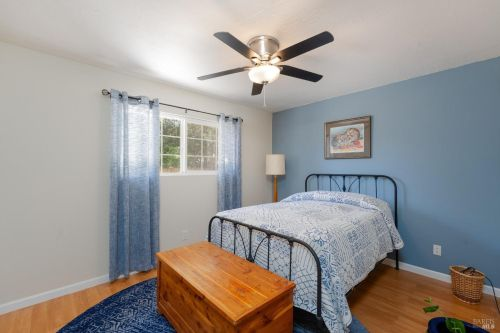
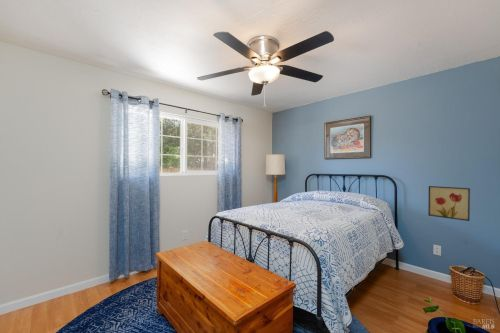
+ wall art [427,185,471,222]
